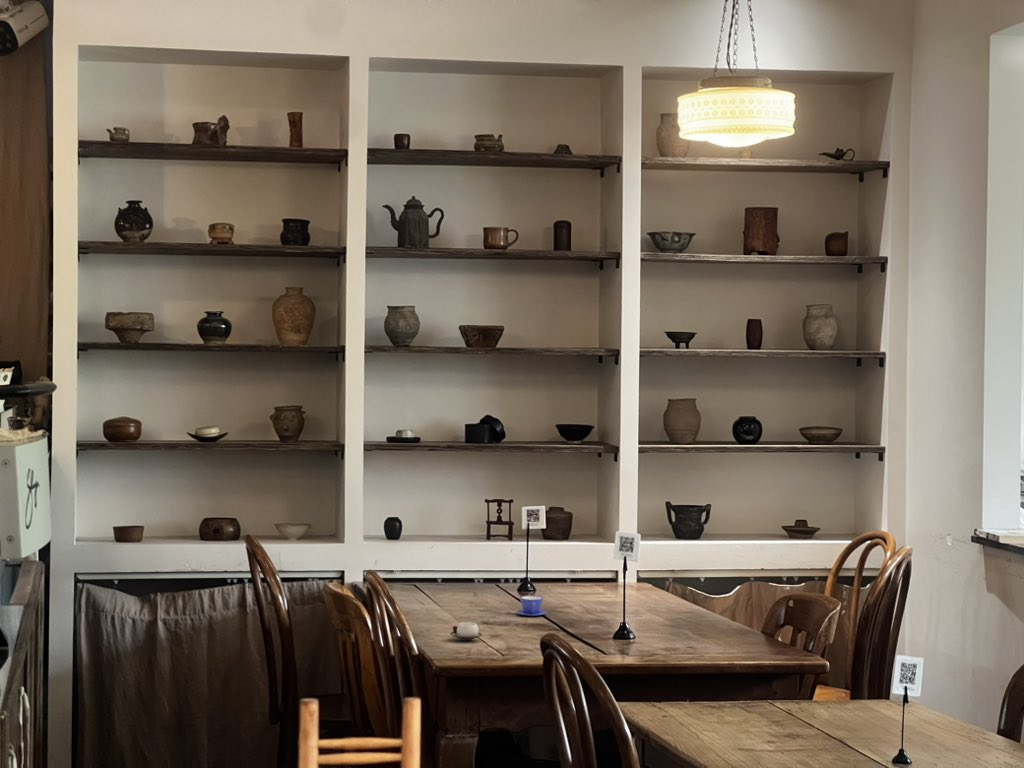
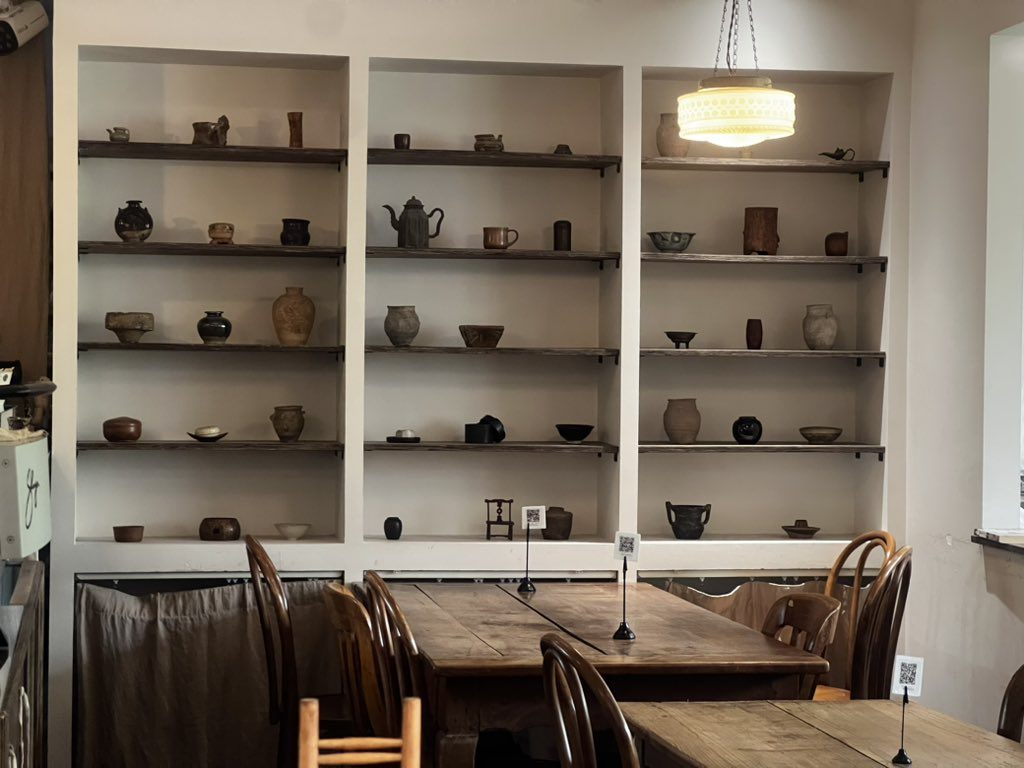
- teacup [515,595,548,617]
- cup [449,621,485,641]
